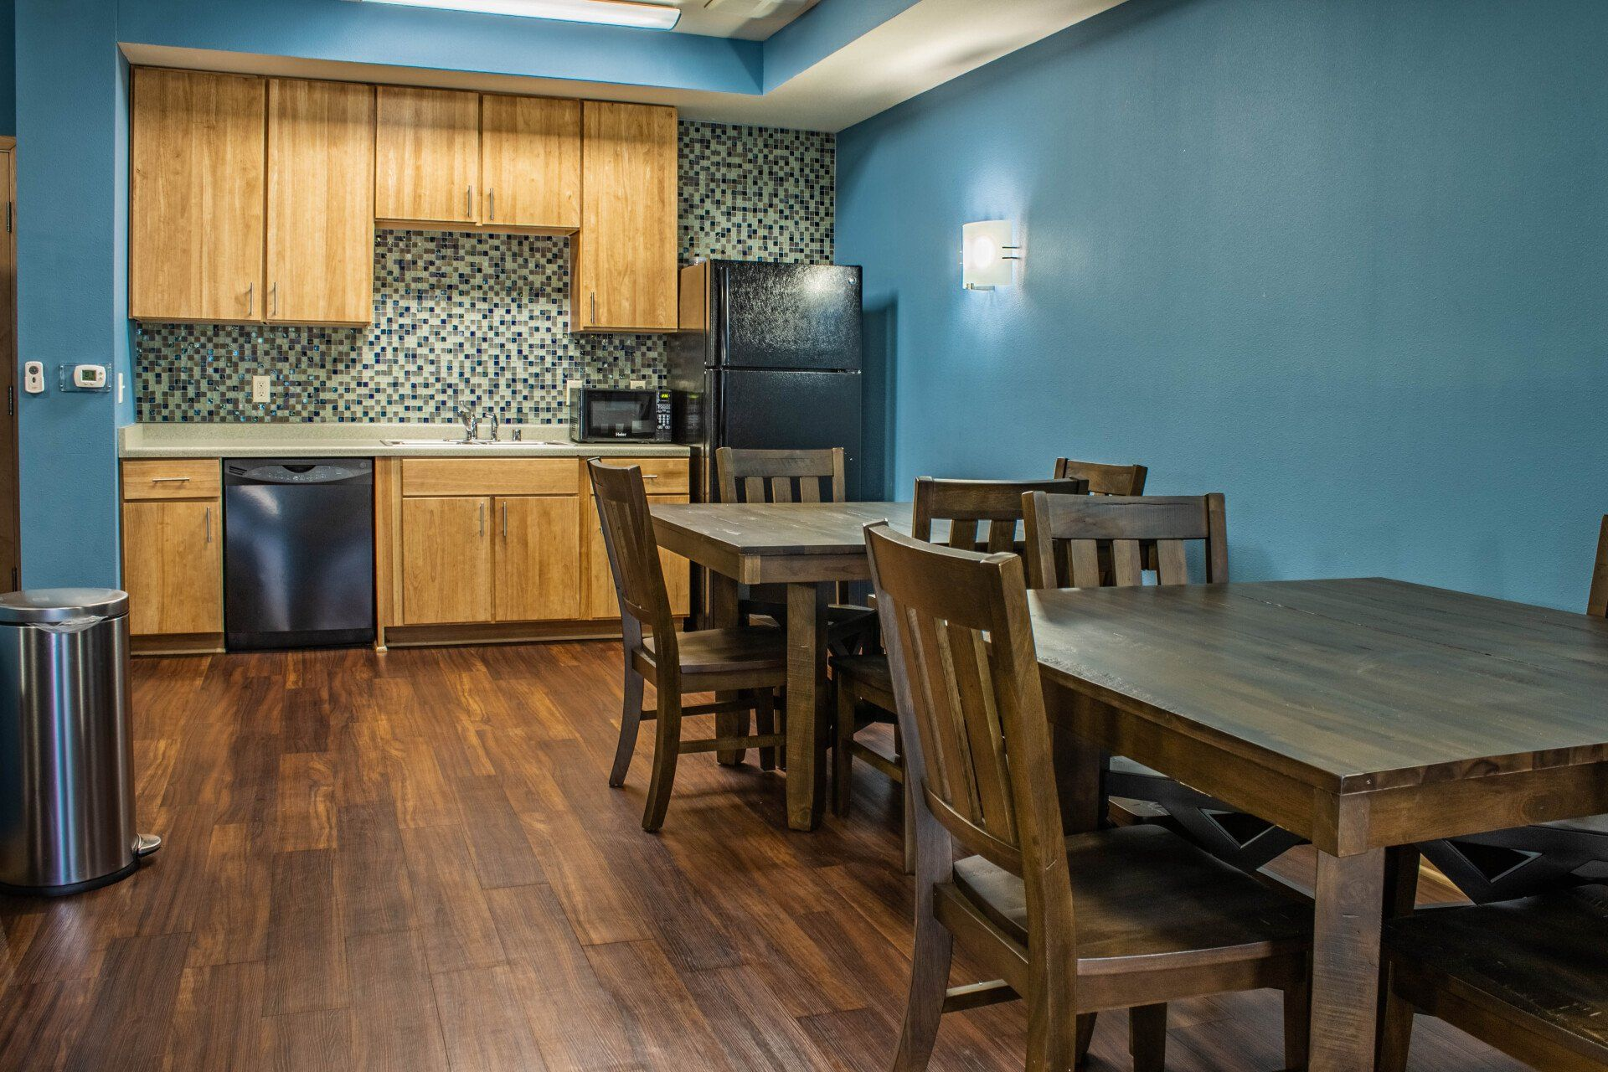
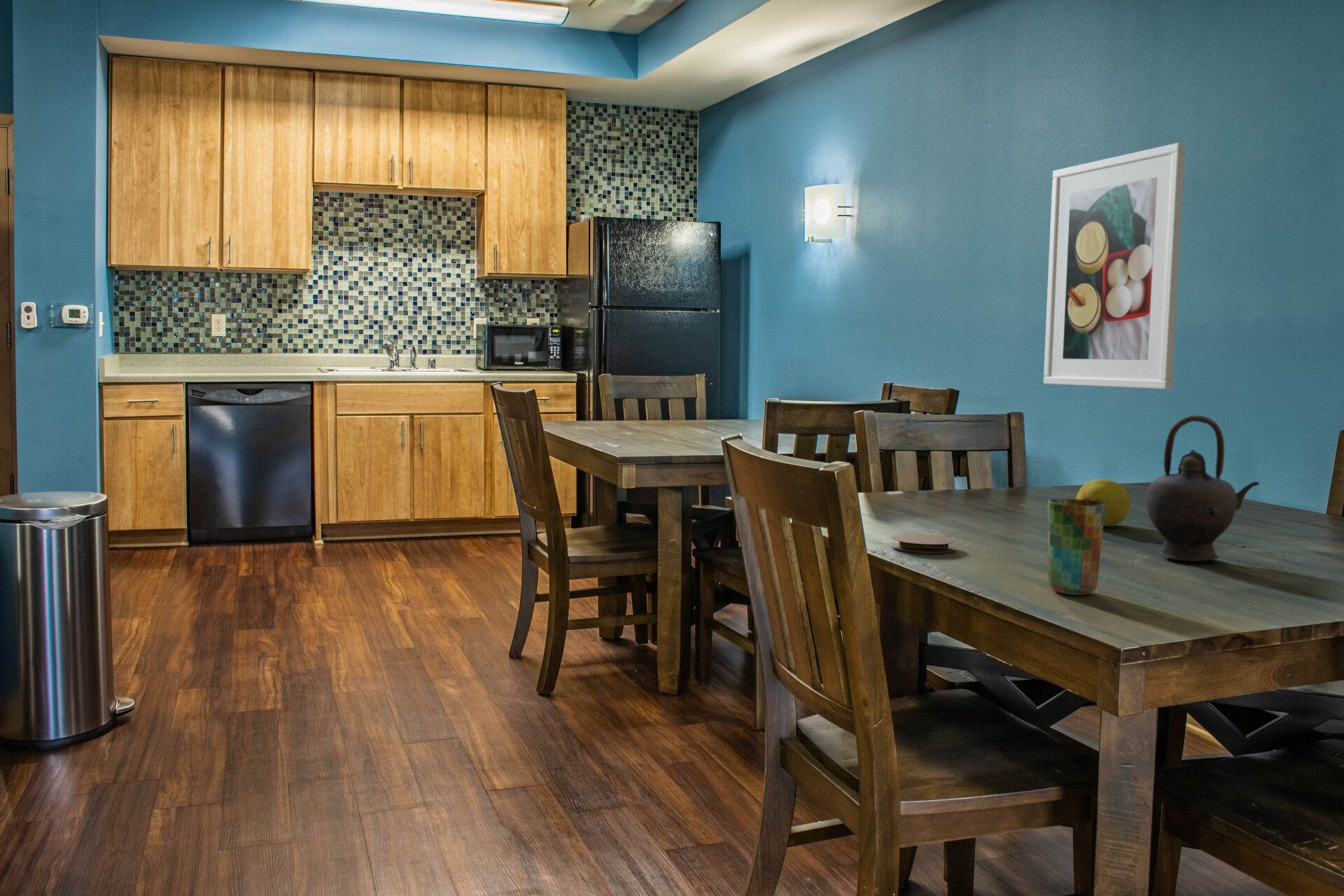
+ coaster [892,533,957,554]
+ teapot [1146,414,1260,562]
+ cup [1047,498,1105,596]
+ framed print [1043,142,1186,390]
+ fruit [1075,478,1131,527]
